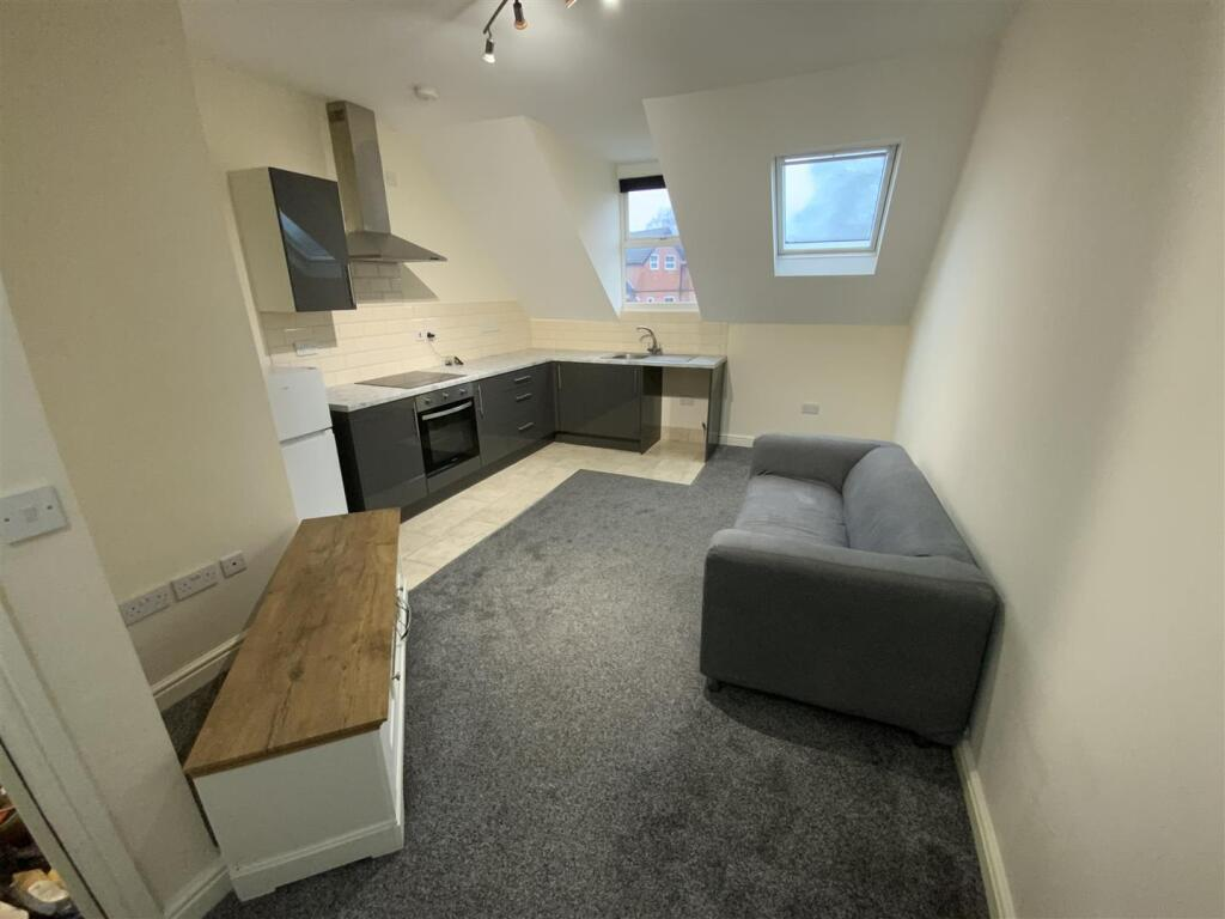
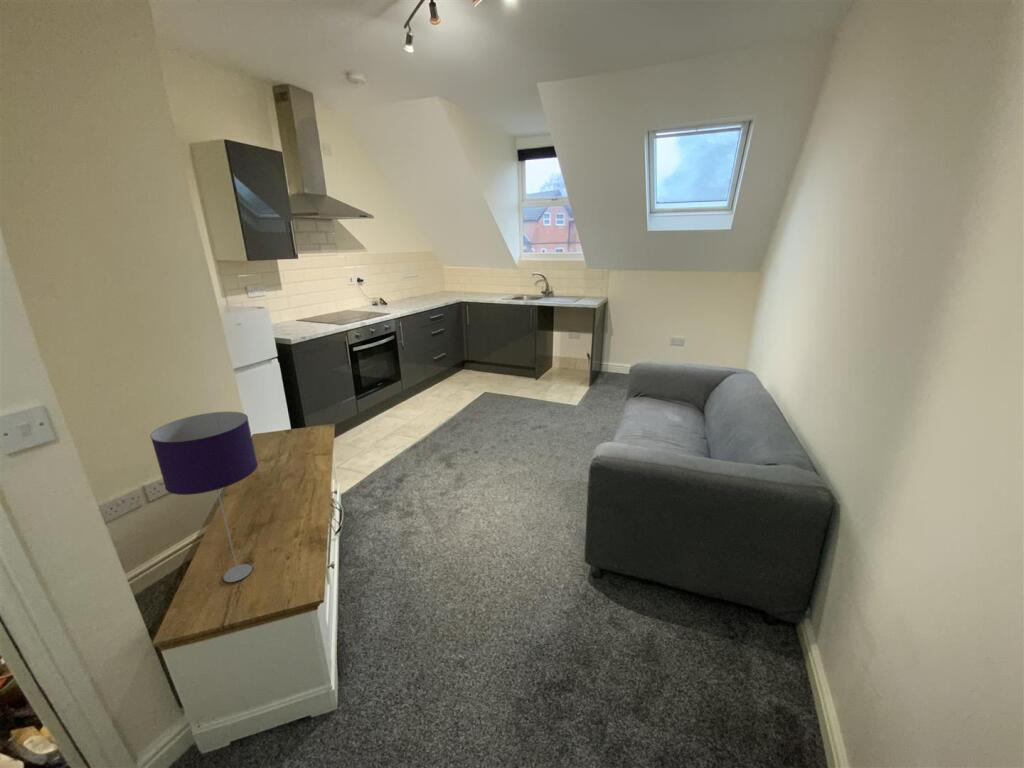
+ table lamp [149,411,259,583]
